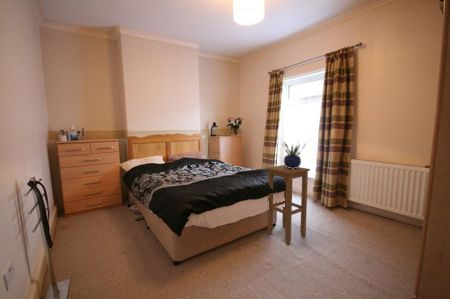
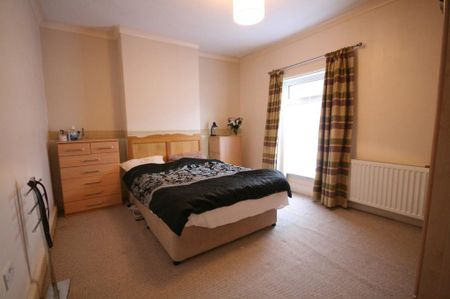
- stool [265,164,311,246]
- potted plant [281,140,307,169]
